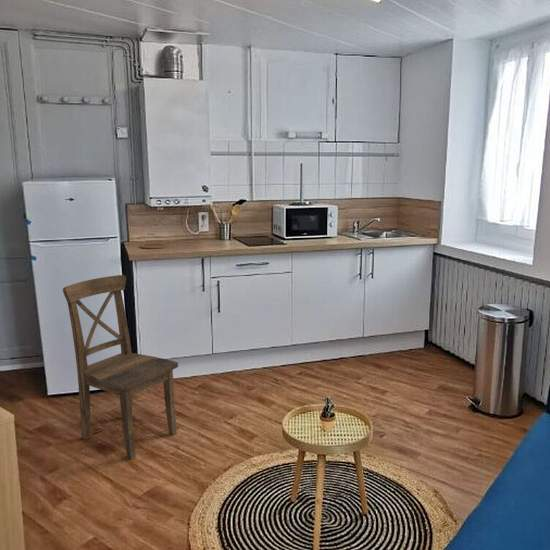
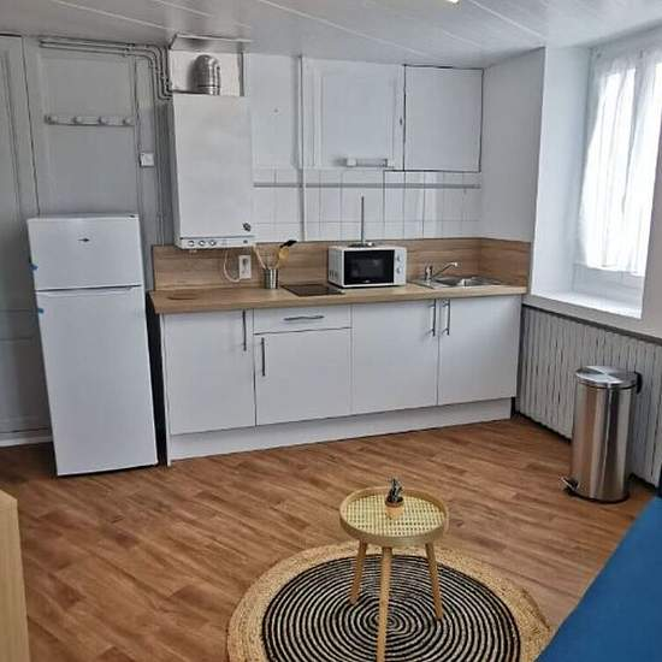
- dining chair [62,274,179,460]
